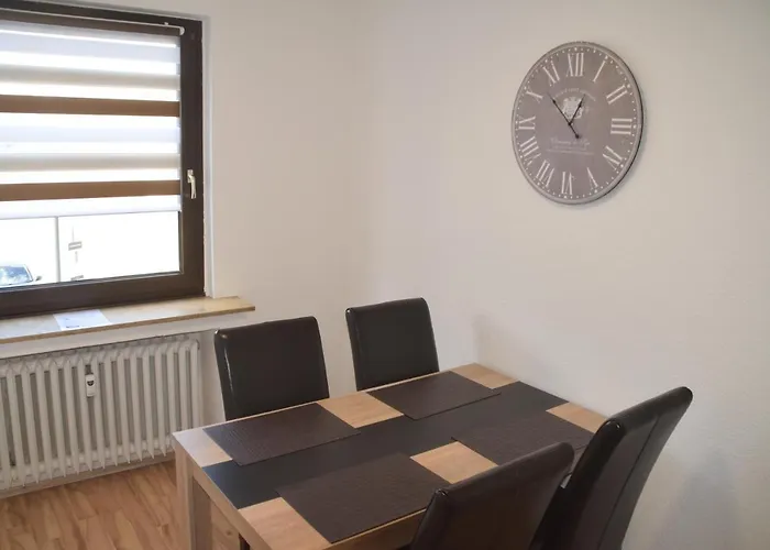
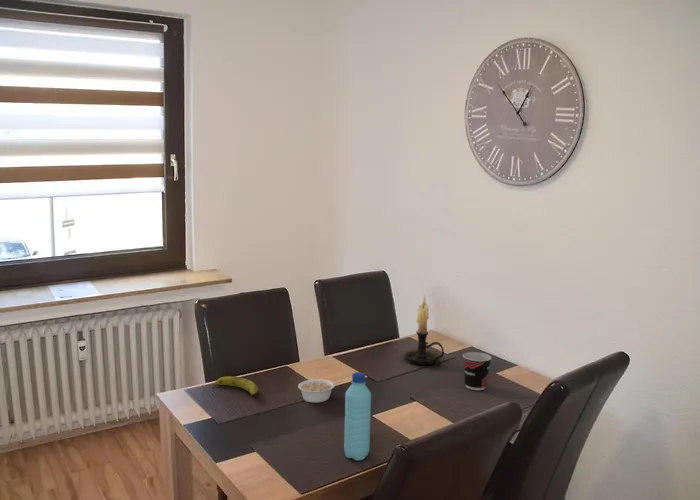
+ water bottle [343,371,372,461]
+ cup [462,351,493,391]
+ fruit [209,375,259,396]
+ candle holder [403,295,445,366]
+ legume [297,378,344,404]
